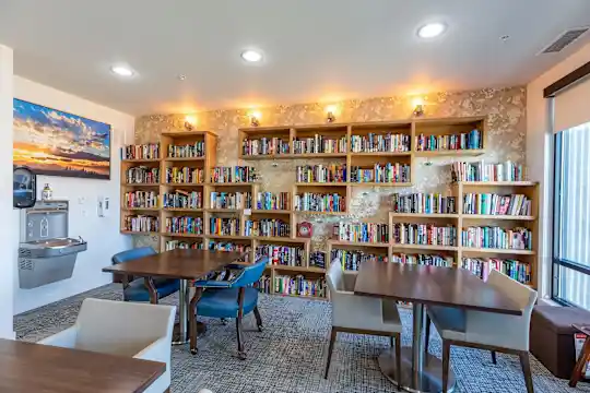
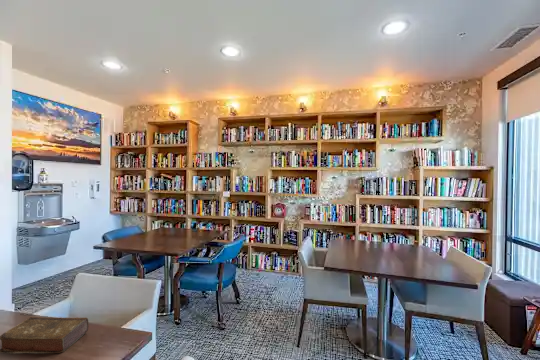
+ book [0,316,90,354]
